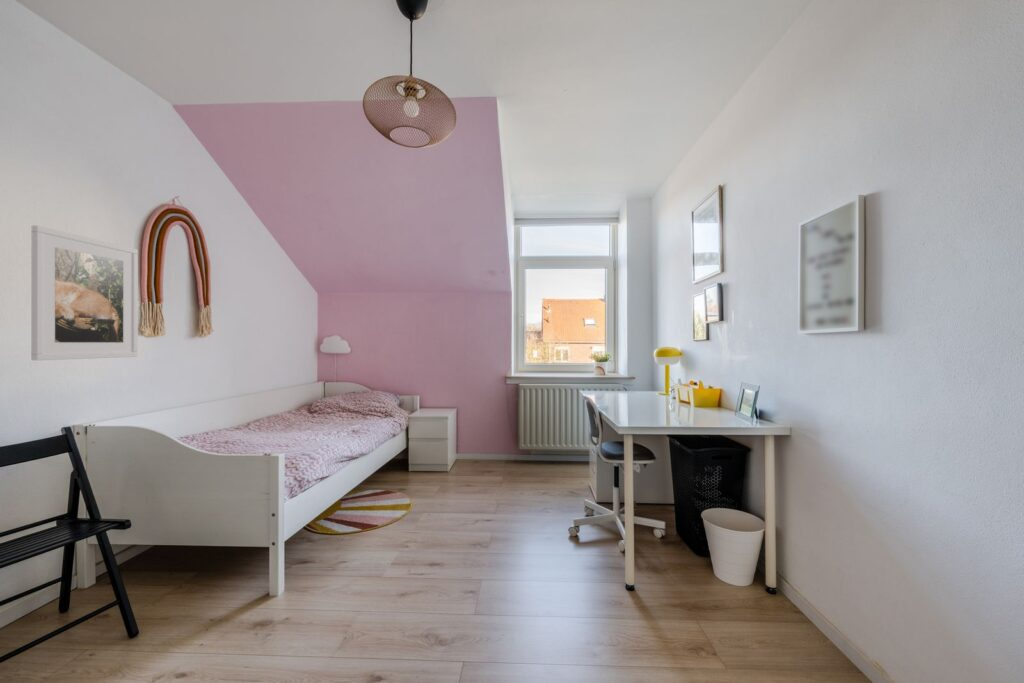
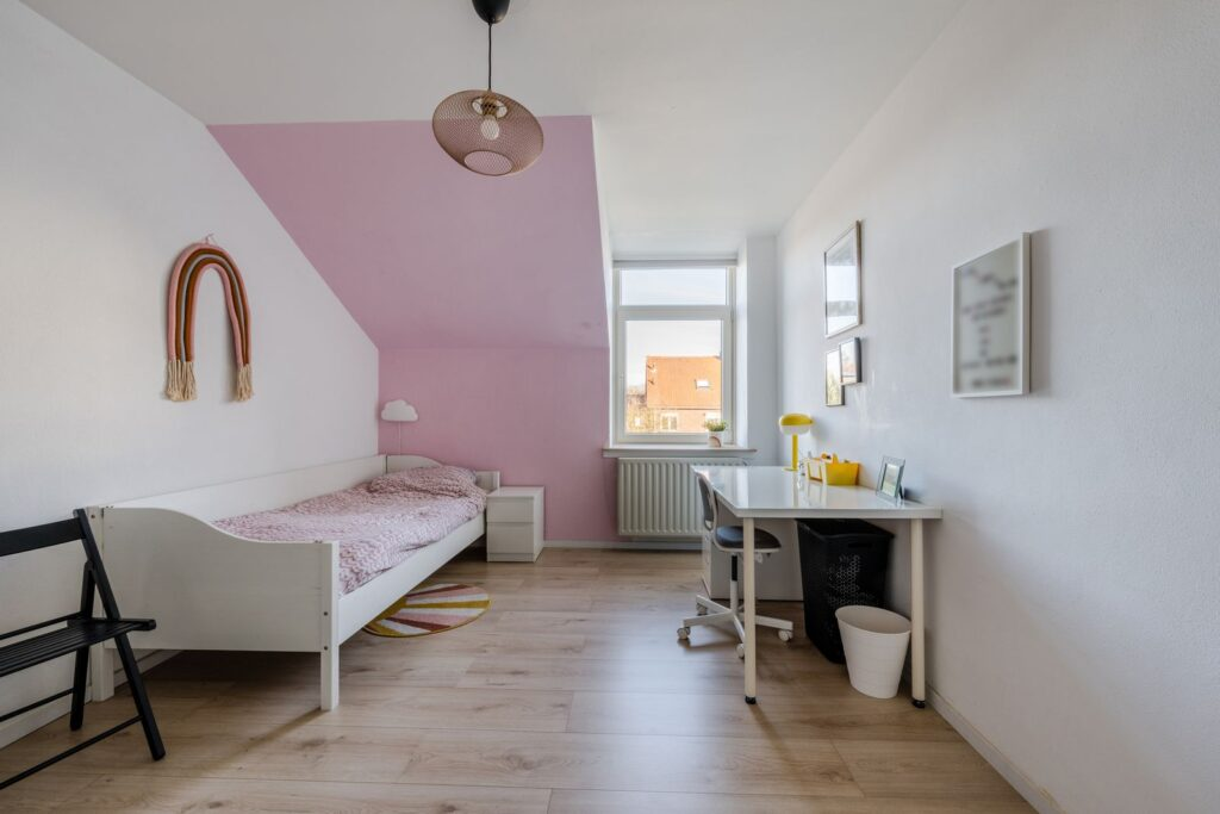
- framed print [30,225,139,361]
